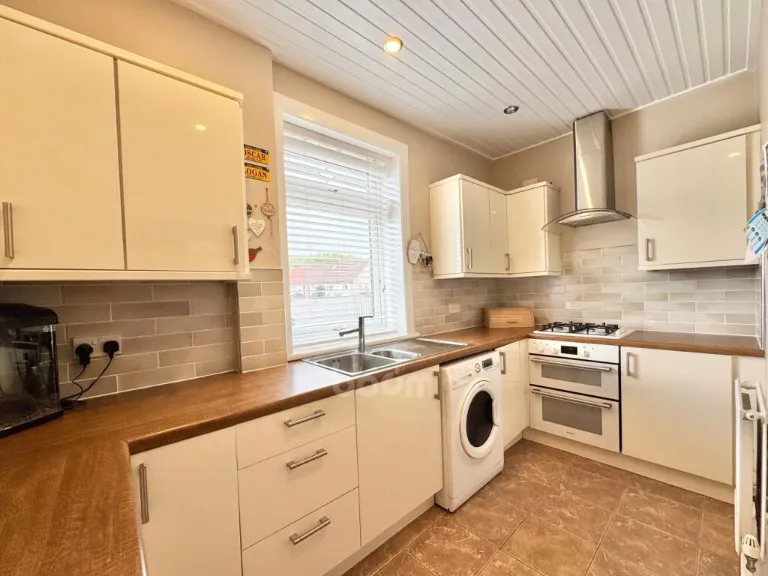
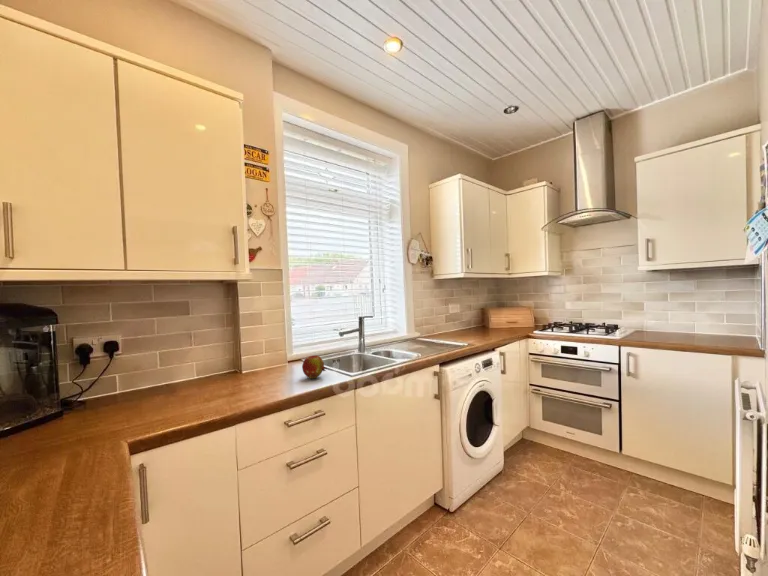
+ fruit [301,354,327,380]
